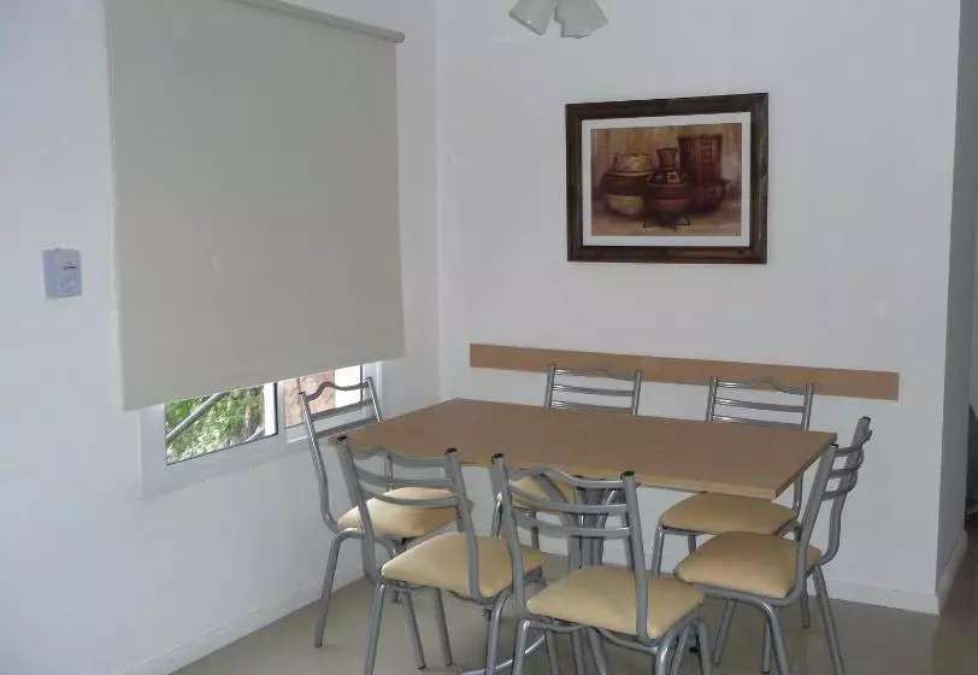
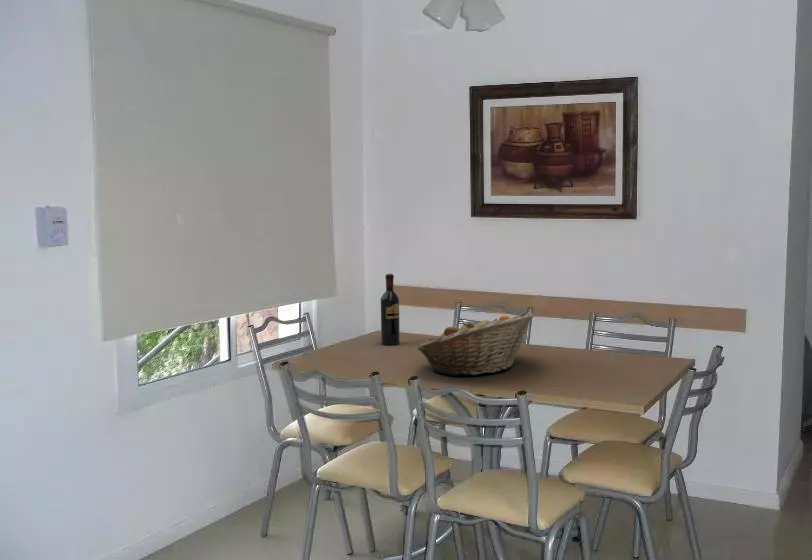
+ fruit basket [417,311,535,377]
+ wine bottle [380,273,401,346]
